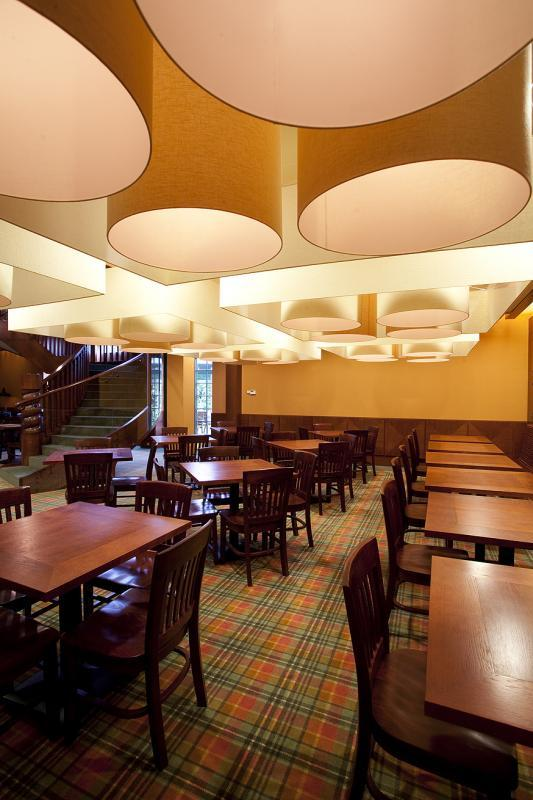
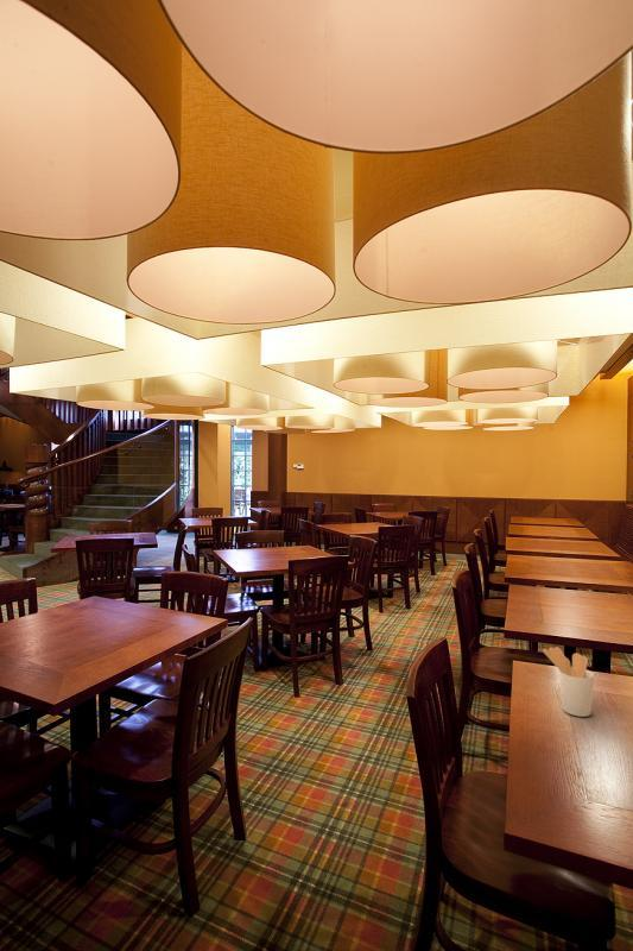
+ utensil holder [542,645,595,718]
